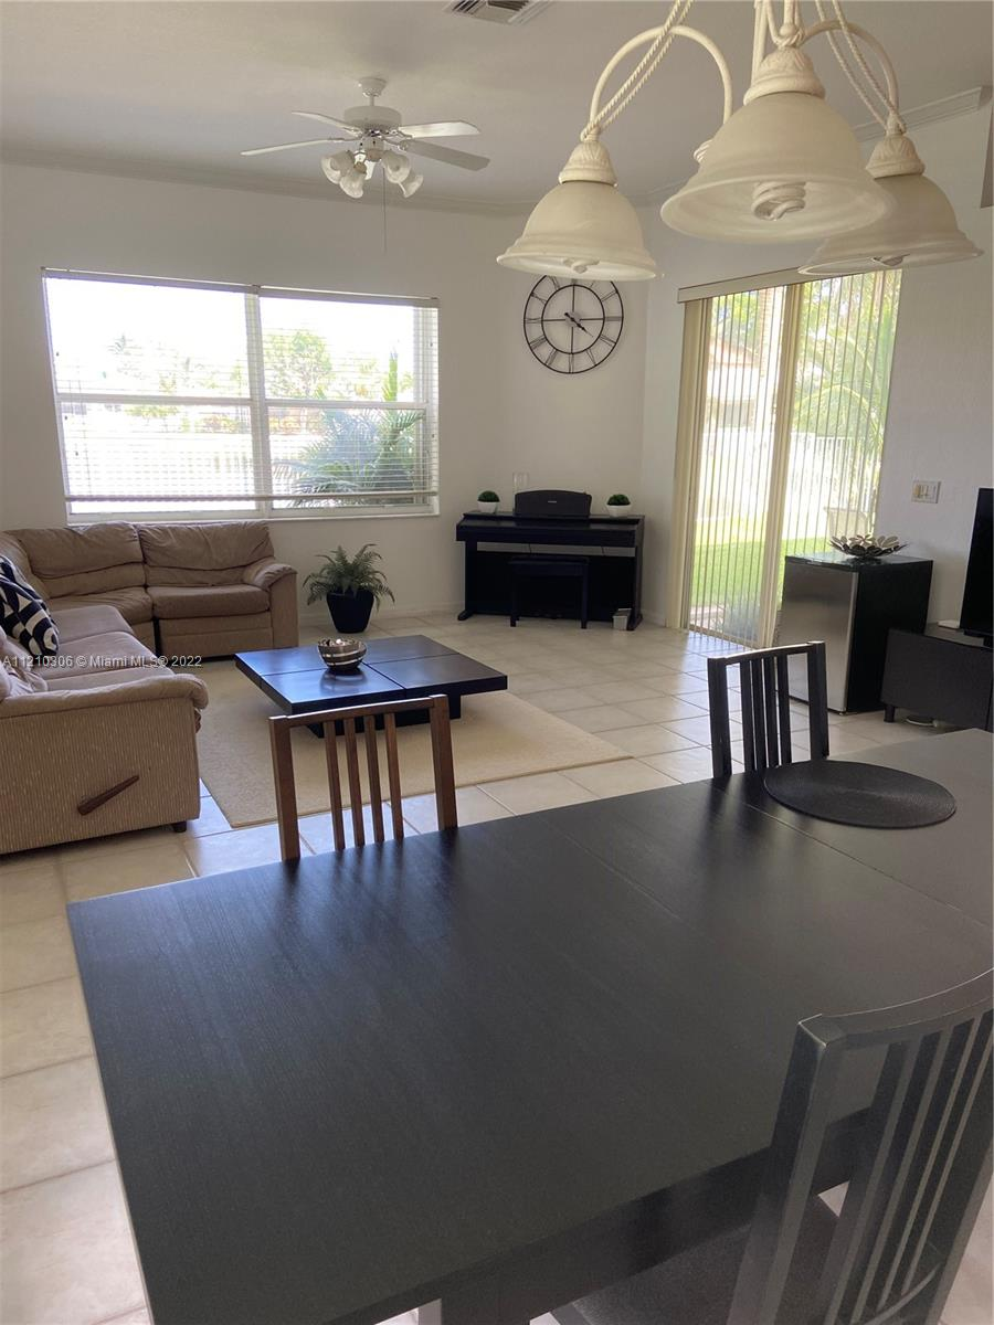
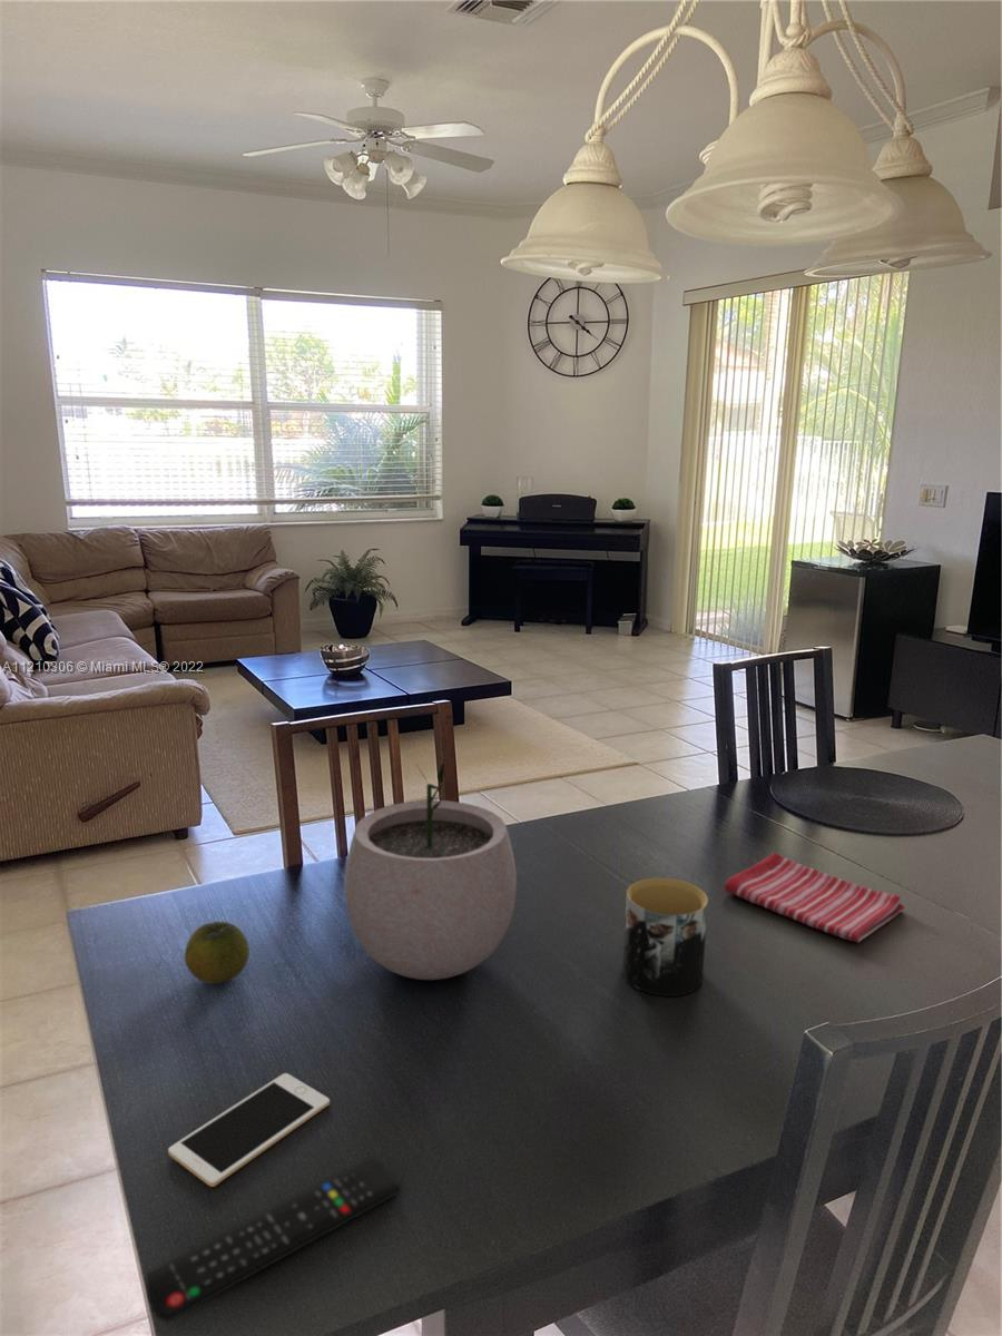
+ plant pot [343,762,518,981]
+ dish towel [724,852,905,944]
+ remote control [145,1155,403,1323]
+ fruit [184,921,250,985]
+ cell phone [167,1072,331,1188]
+ mug [621,876,709,998]
